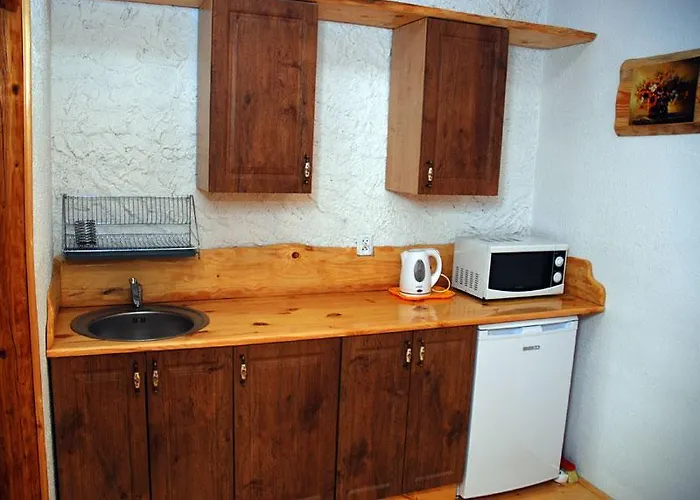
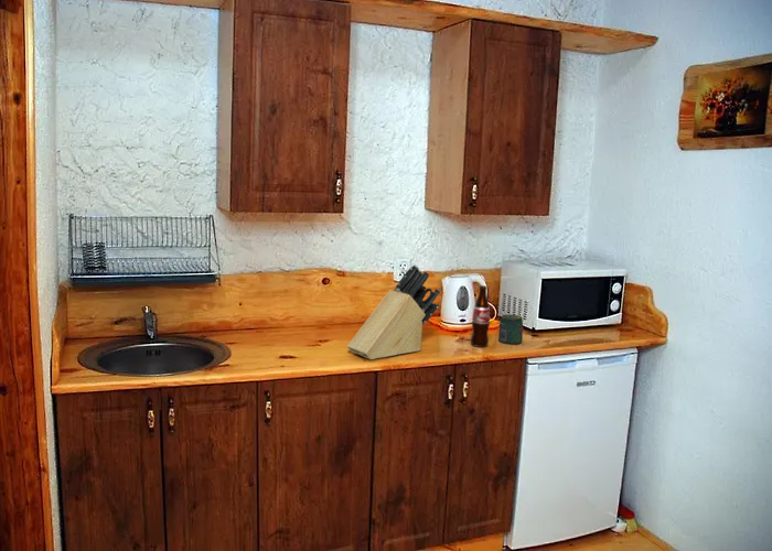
+ knife block [346,263,441,360]
+ jar [497,313,524,345]
+ bottle [470,284,491,348]
